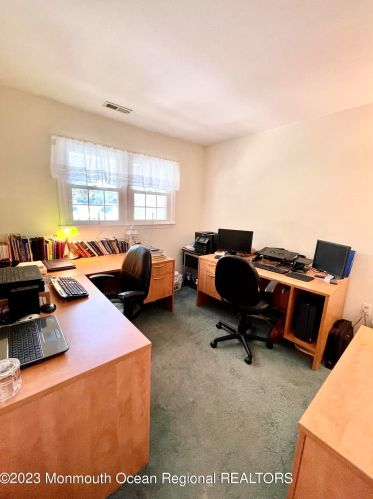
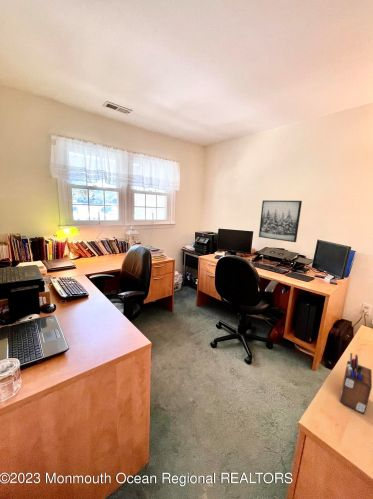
+ wall art [258,199,303,243]
+ desk organizer [339,352,373,415]
